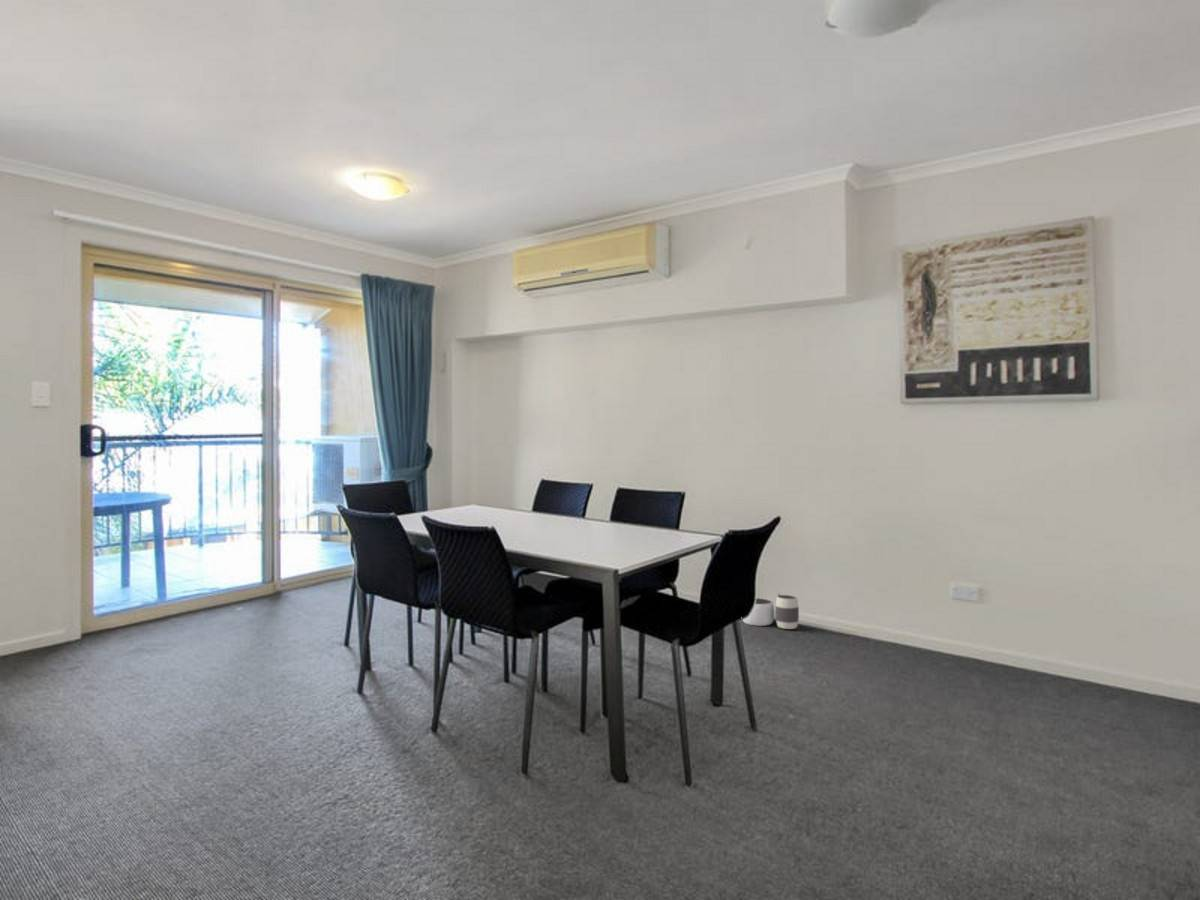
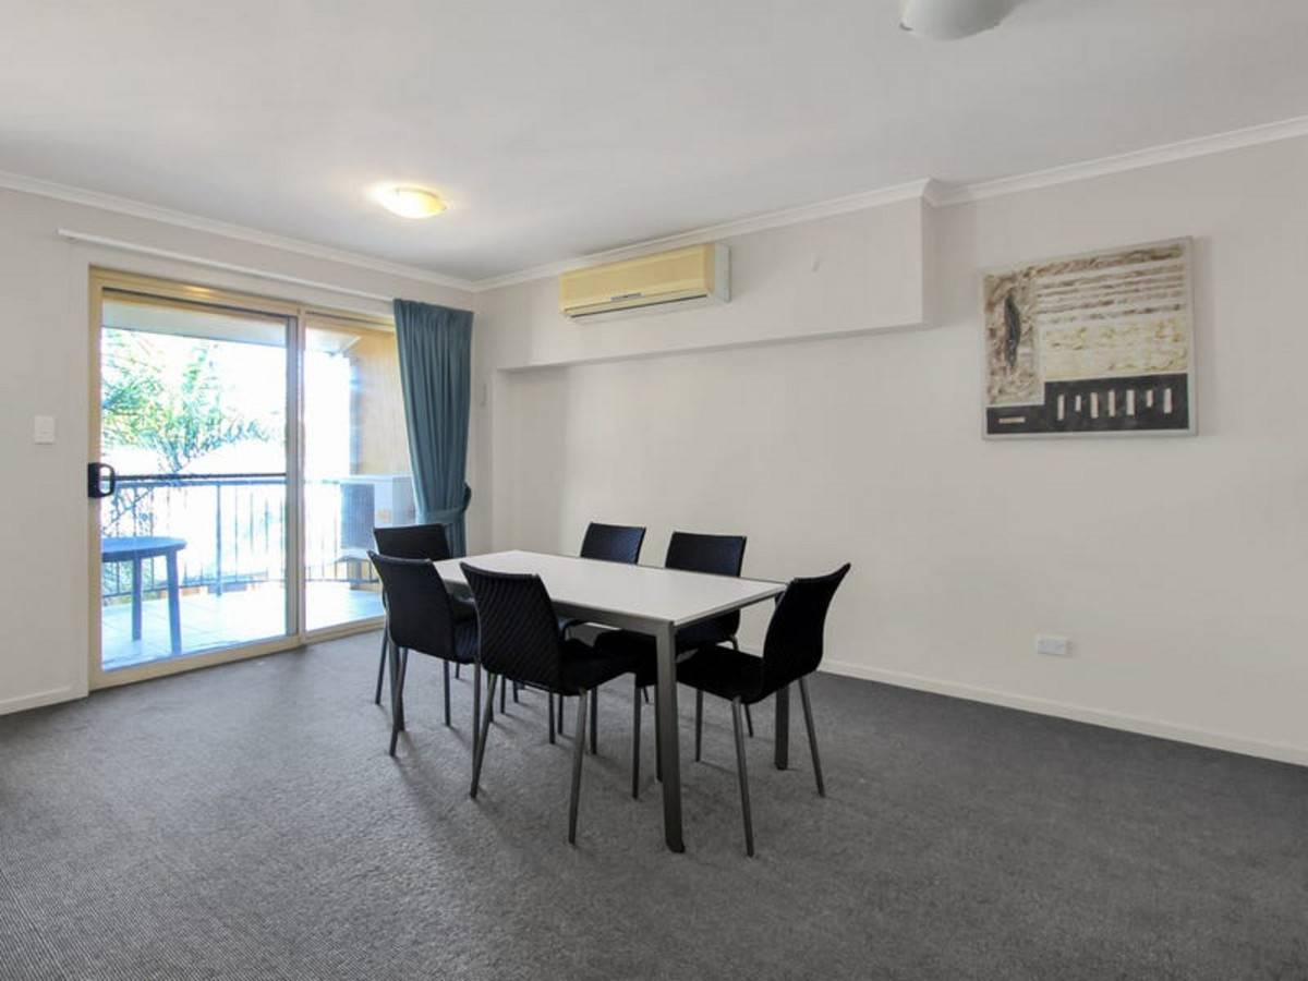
- waste basket [742,593,800,630]
